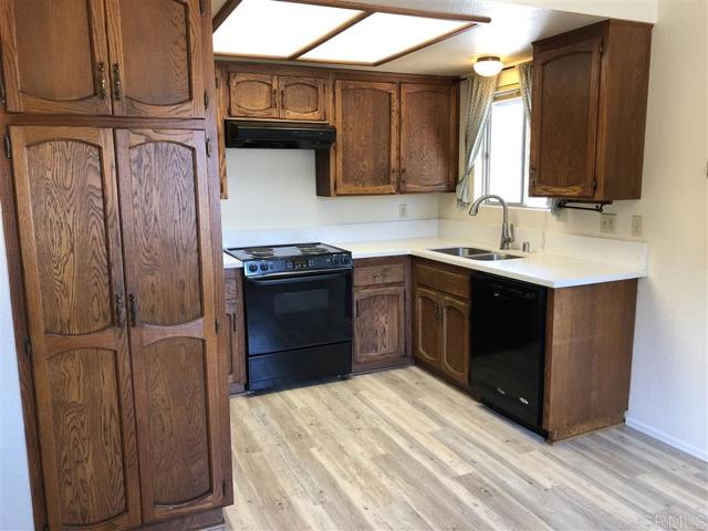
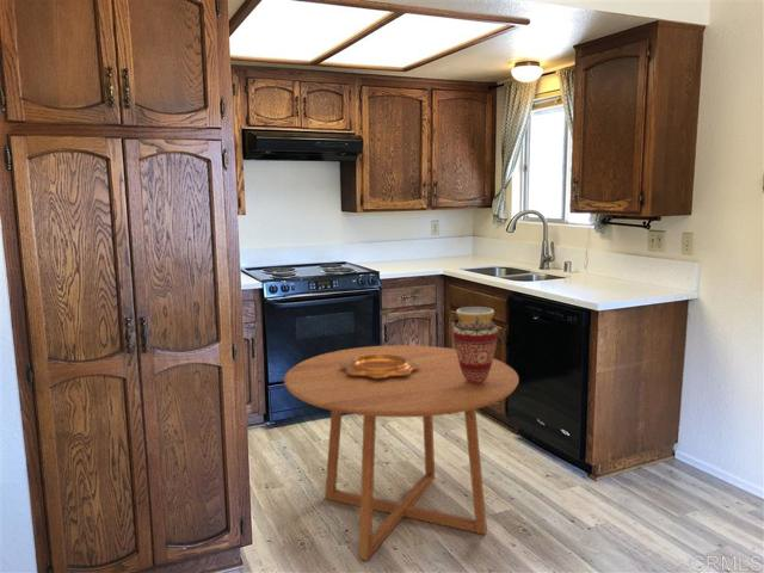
+ vase [451,306,499,383]
+ decorative bowl [339,355,420,378]
+ dining table [283,344,520,562]
